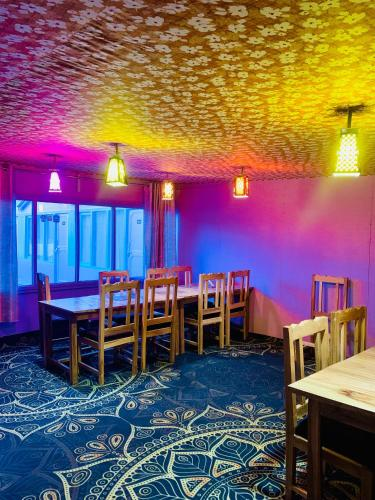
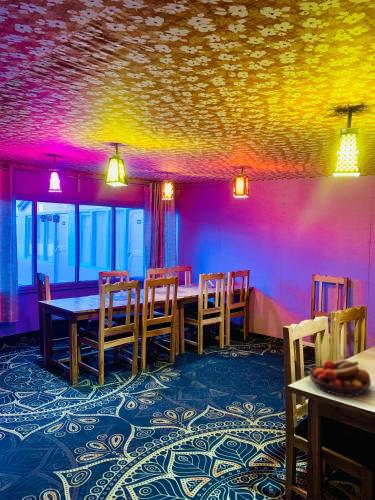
+ fruit bowl [308,353,372,398]
